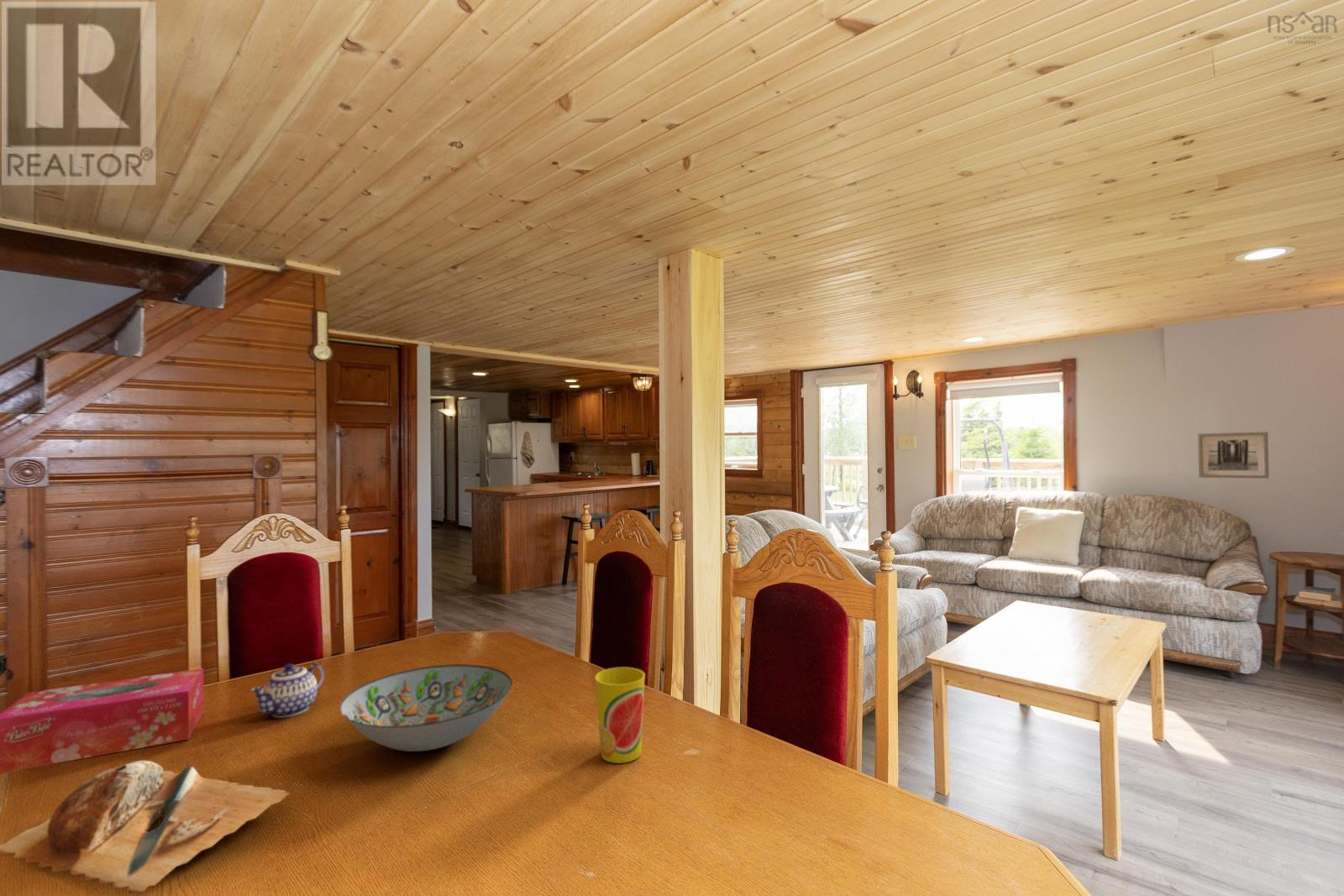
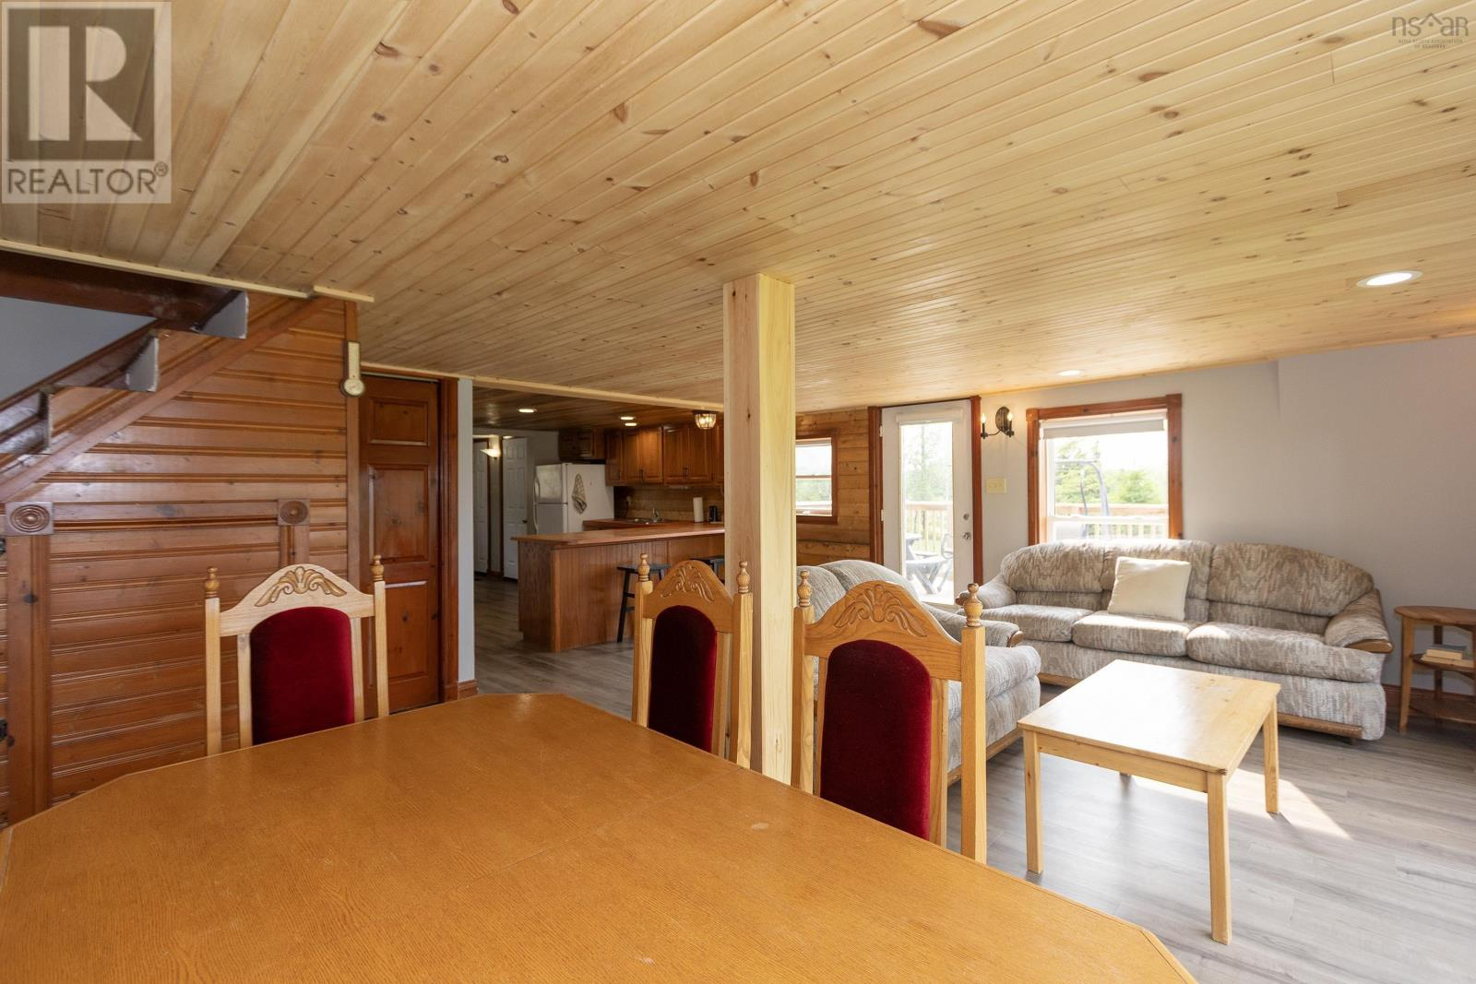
- wall art [1197,431,1270,479]
- teapot [249,663,326,719]
- tissue box [0,668,205,774]
- decorative bowl [339,663,513,752]
- cup [595,667,646,764]
- chopping board [0,760,291,894]
